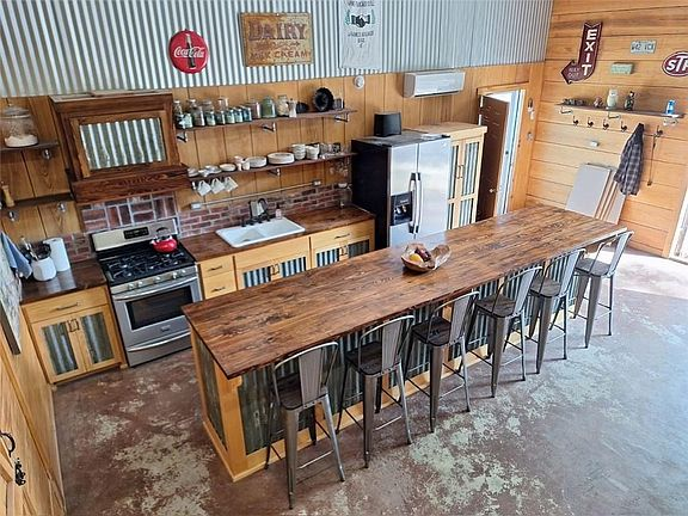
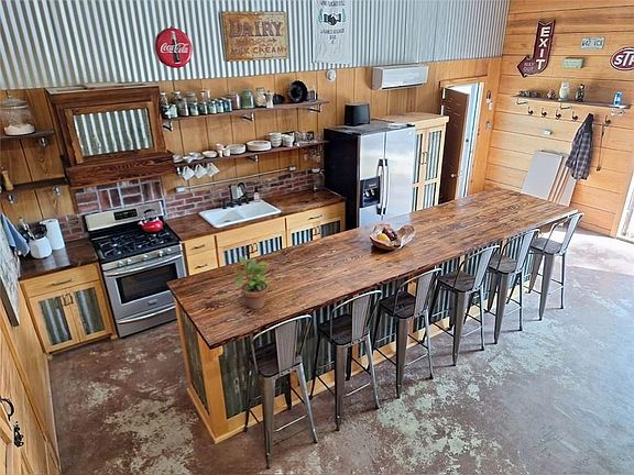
+ potted plant [233,255,271,310]
